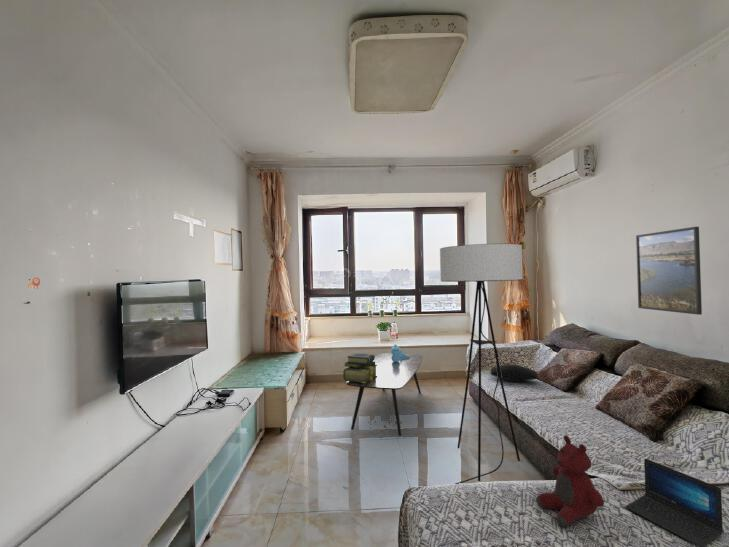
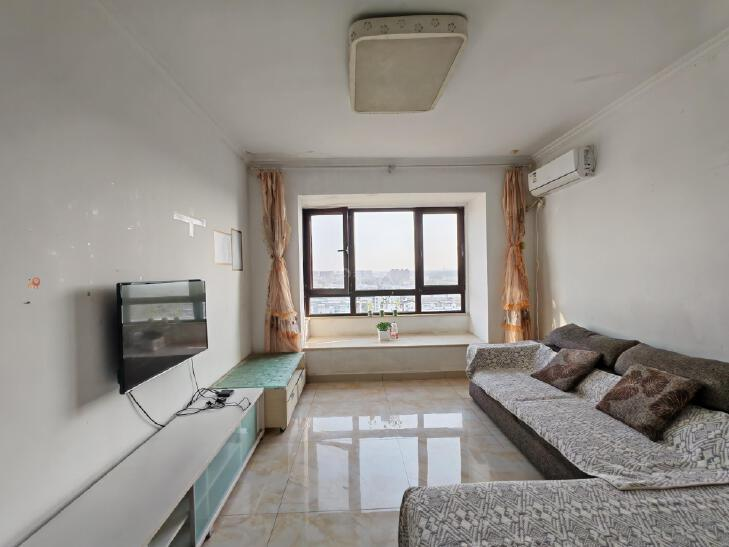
- stack of books [342,352,377,383]
- laptop [625,458,724,547]
- decorative container [390,344,410,362]
- teddy bear [535,434,605,528]
- floor lamp [423,243,524,487]
- coffee table [345,352,424,437]
- cushion [490,364,538,383]
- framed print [635,226,703,316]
